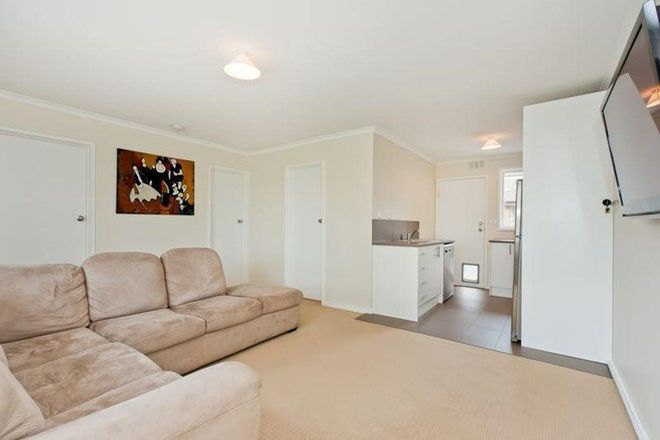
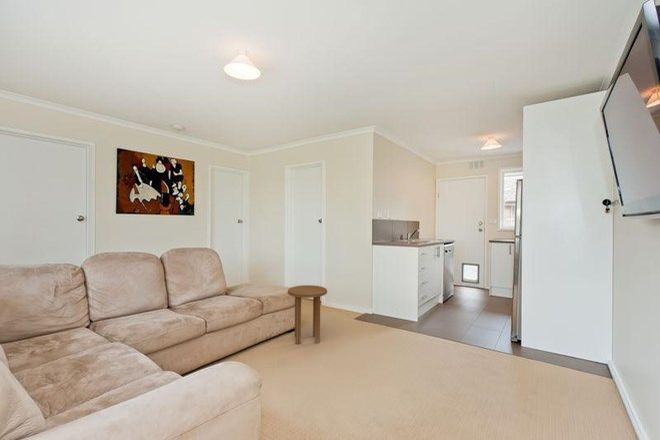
+ side table [287,284,328,345]
